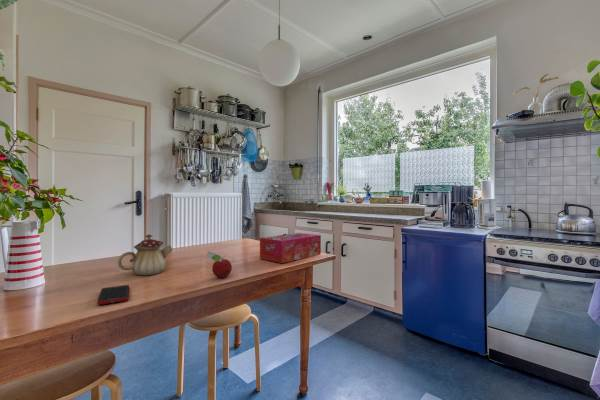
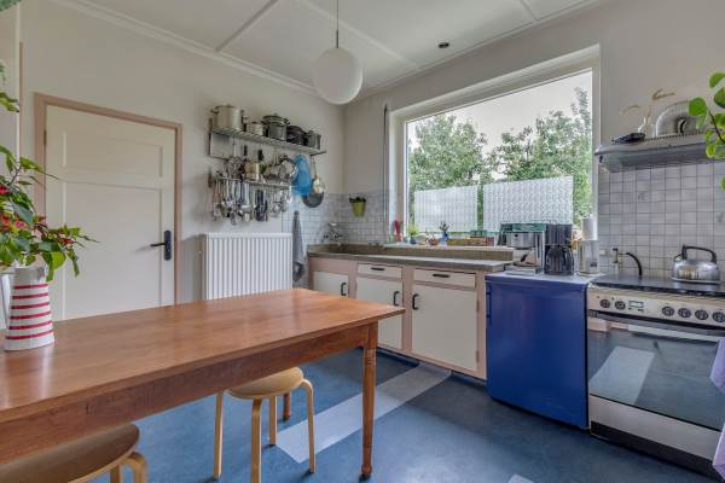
- cell phone [96,284,130,306]
- tissue box [259,232,322,264]
- teapot [117,234,173,276]
- fruit [205,251,233,279]
